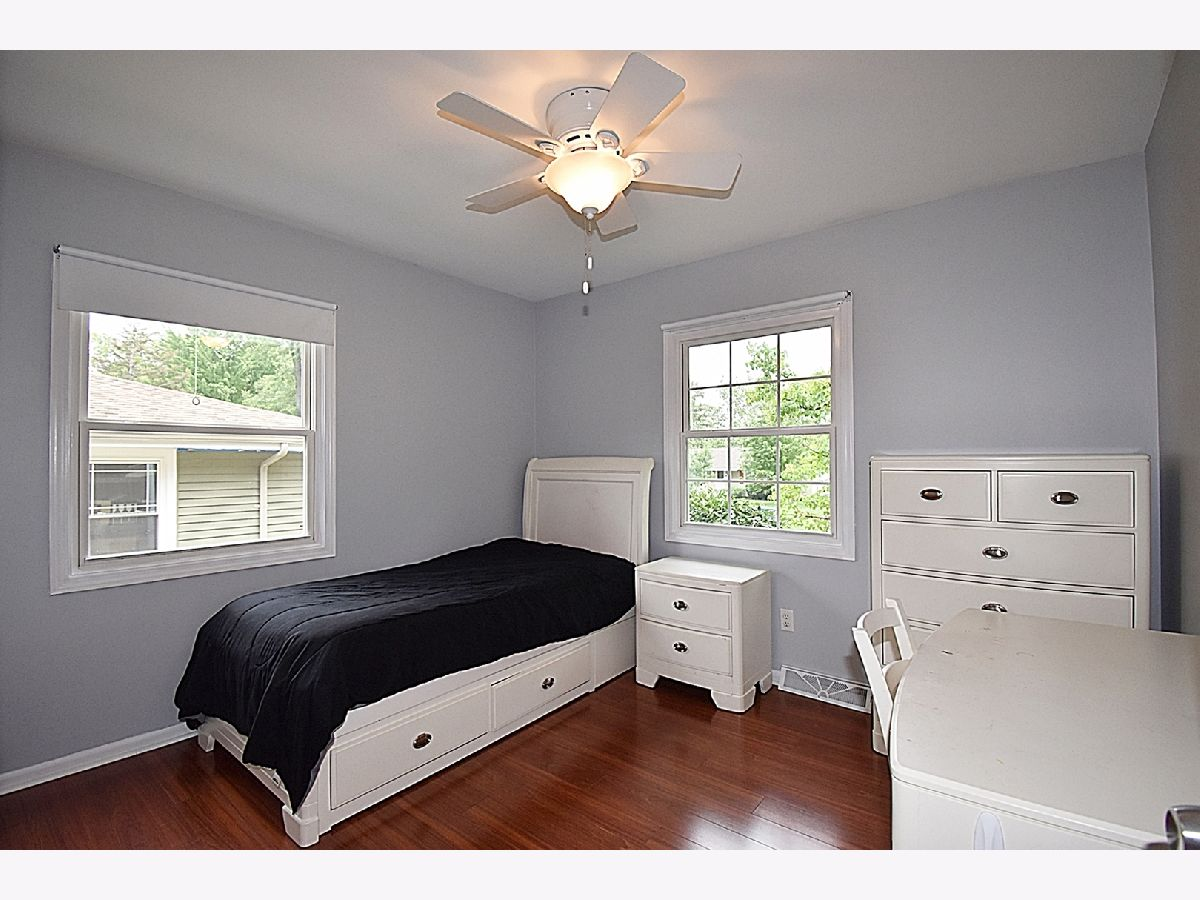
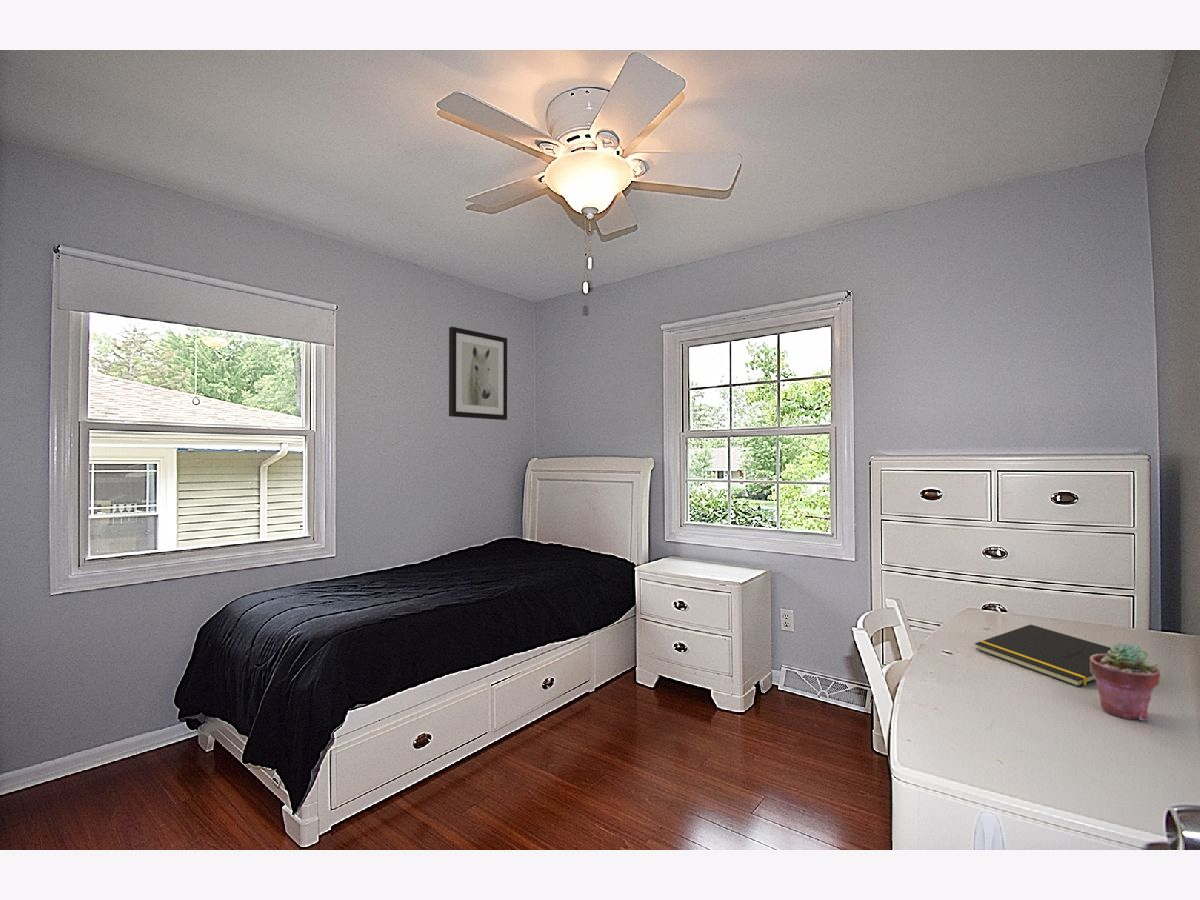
+ notepad [974,623,1112,688]
+ potted succulent [1090,642,1161,722]
+ wall art [448,326,508,421]
